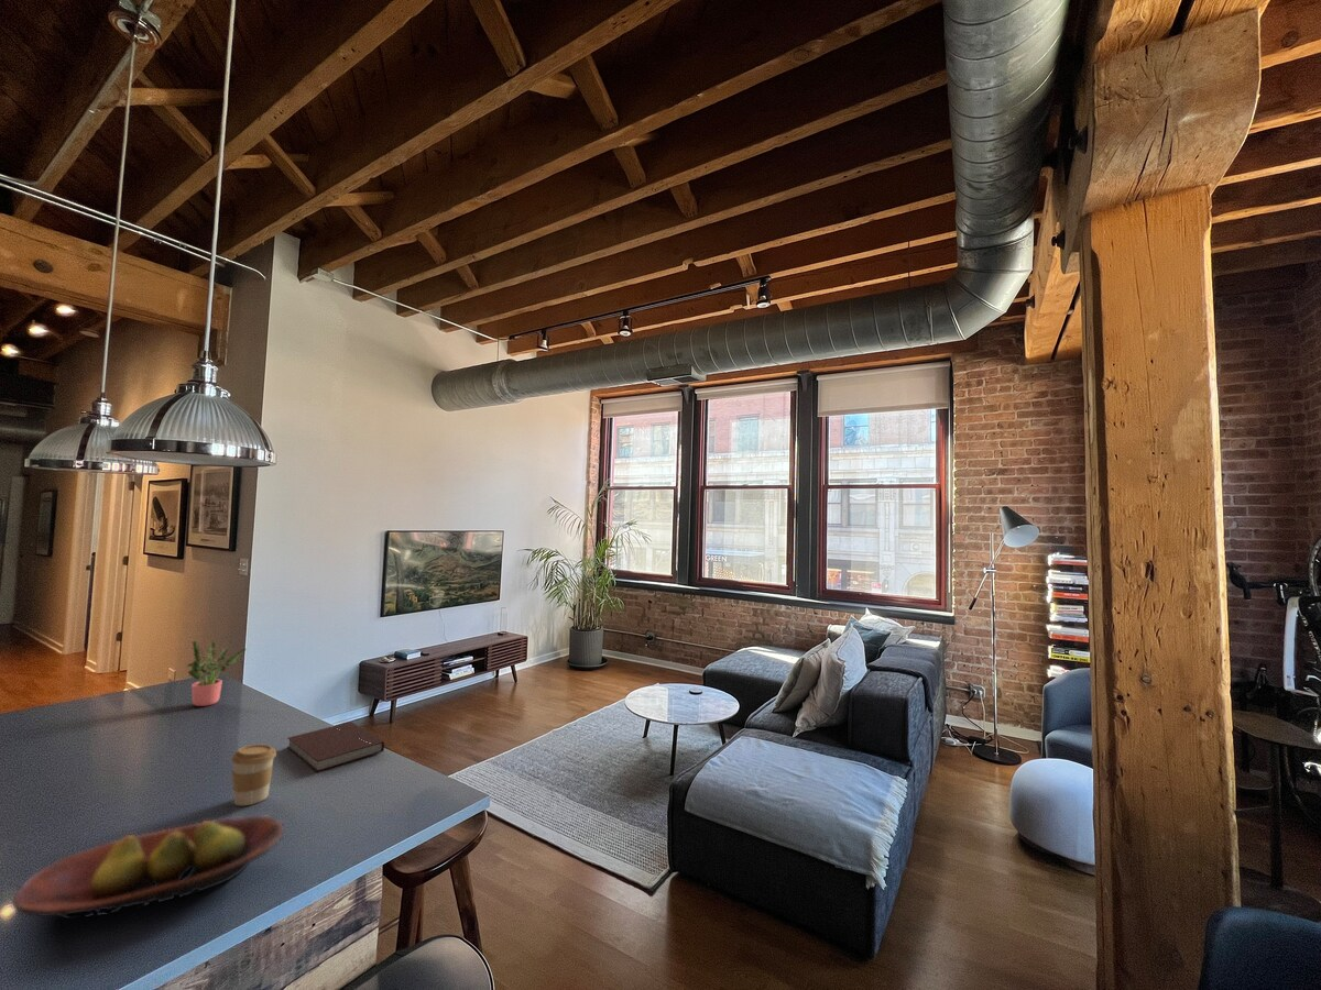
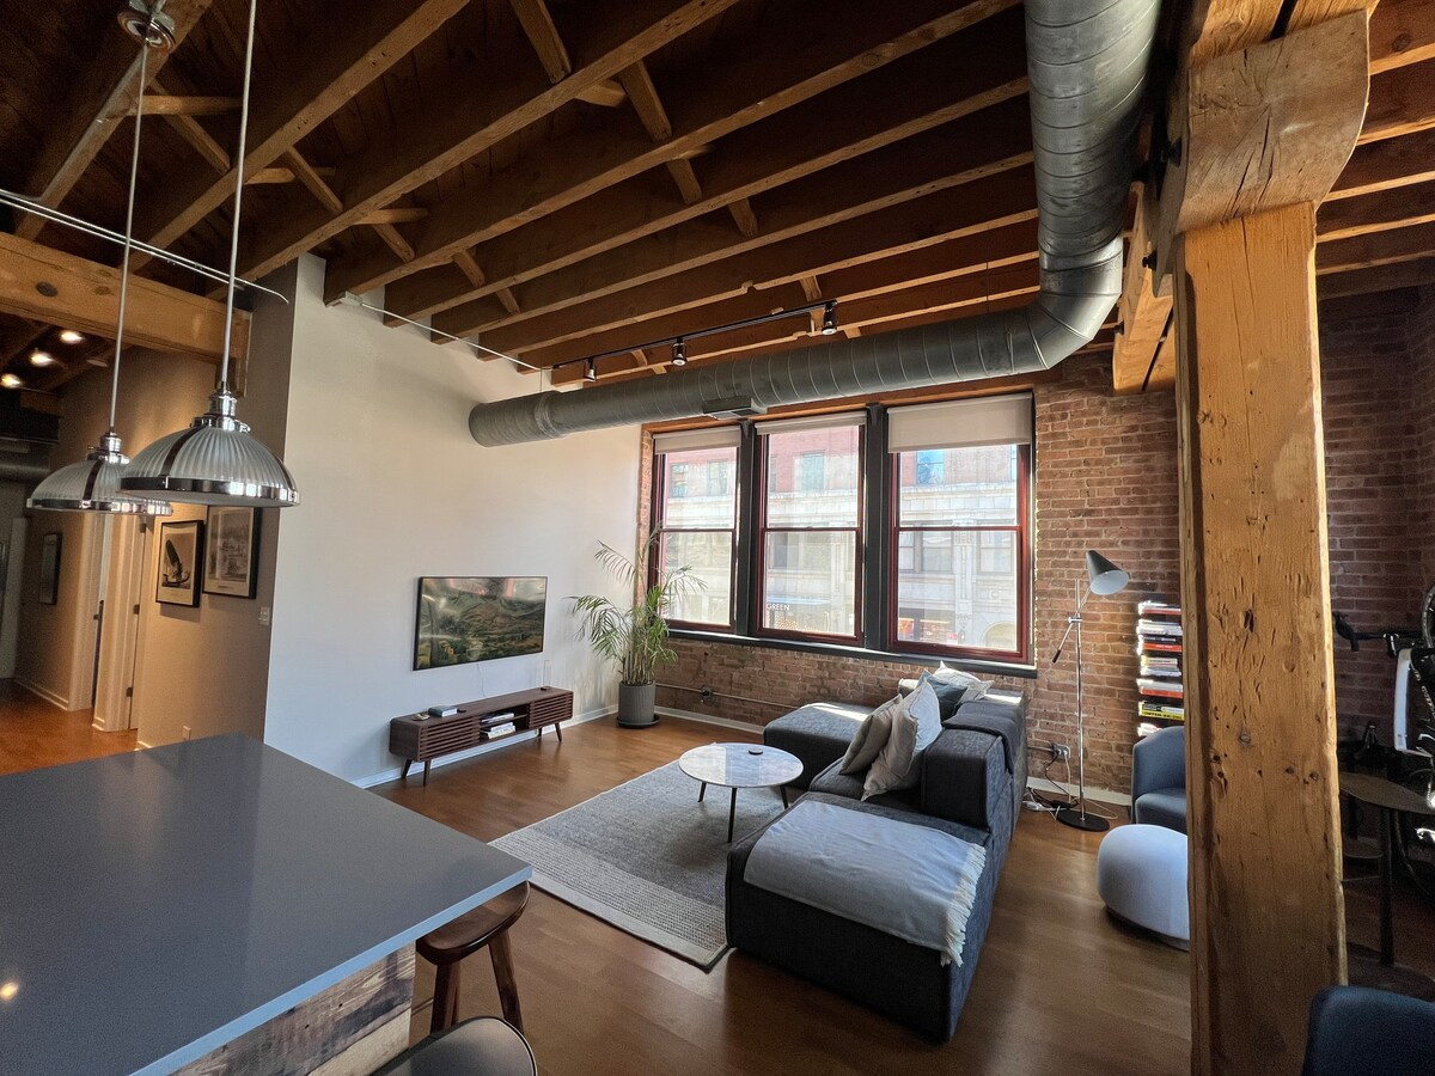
- coffee cup [230,744,277,806]
- notebook [286,721,385,773]
- potted plant [186,640,248,707]
- fruit bowl [12,814,285,920]
